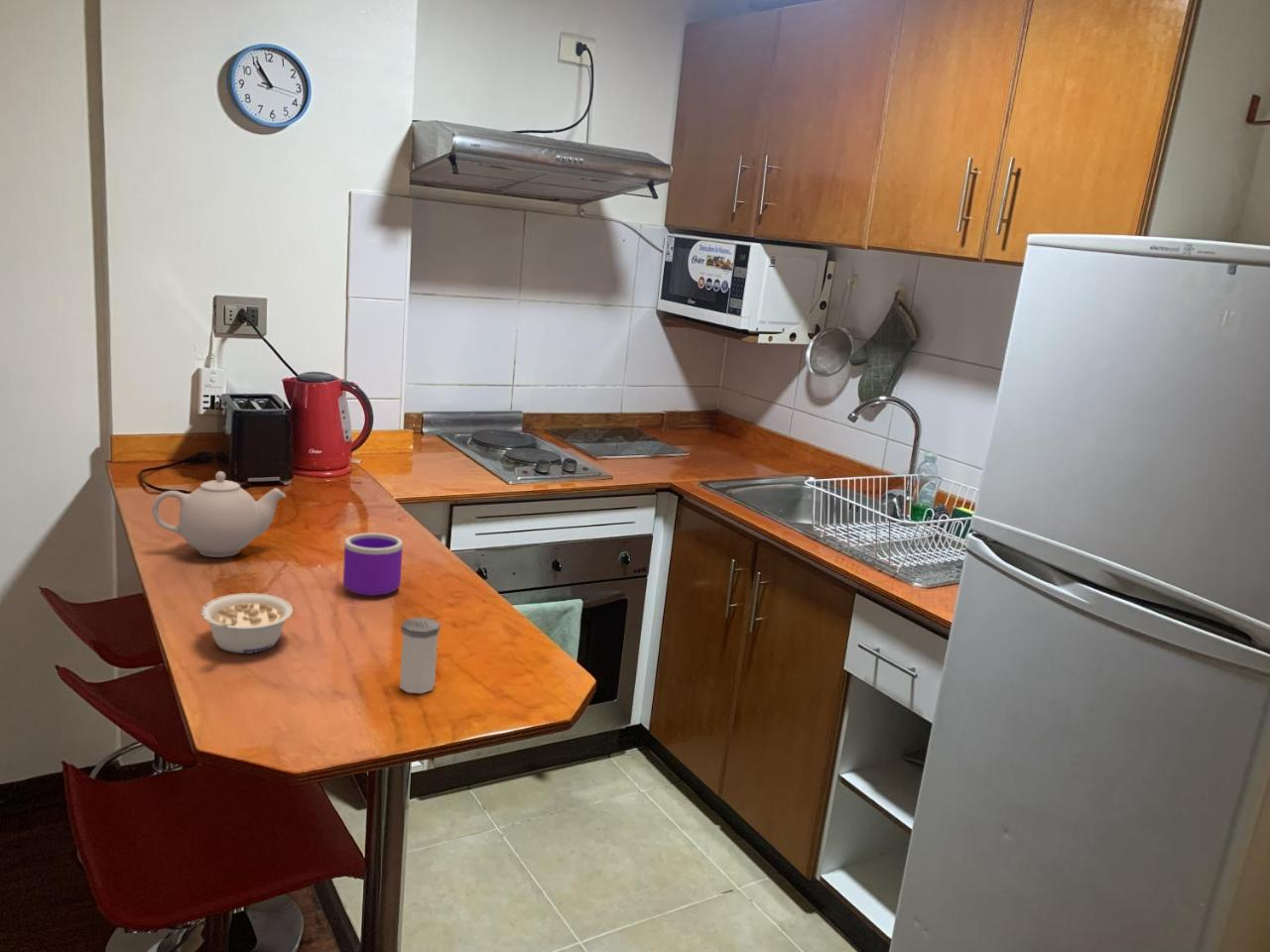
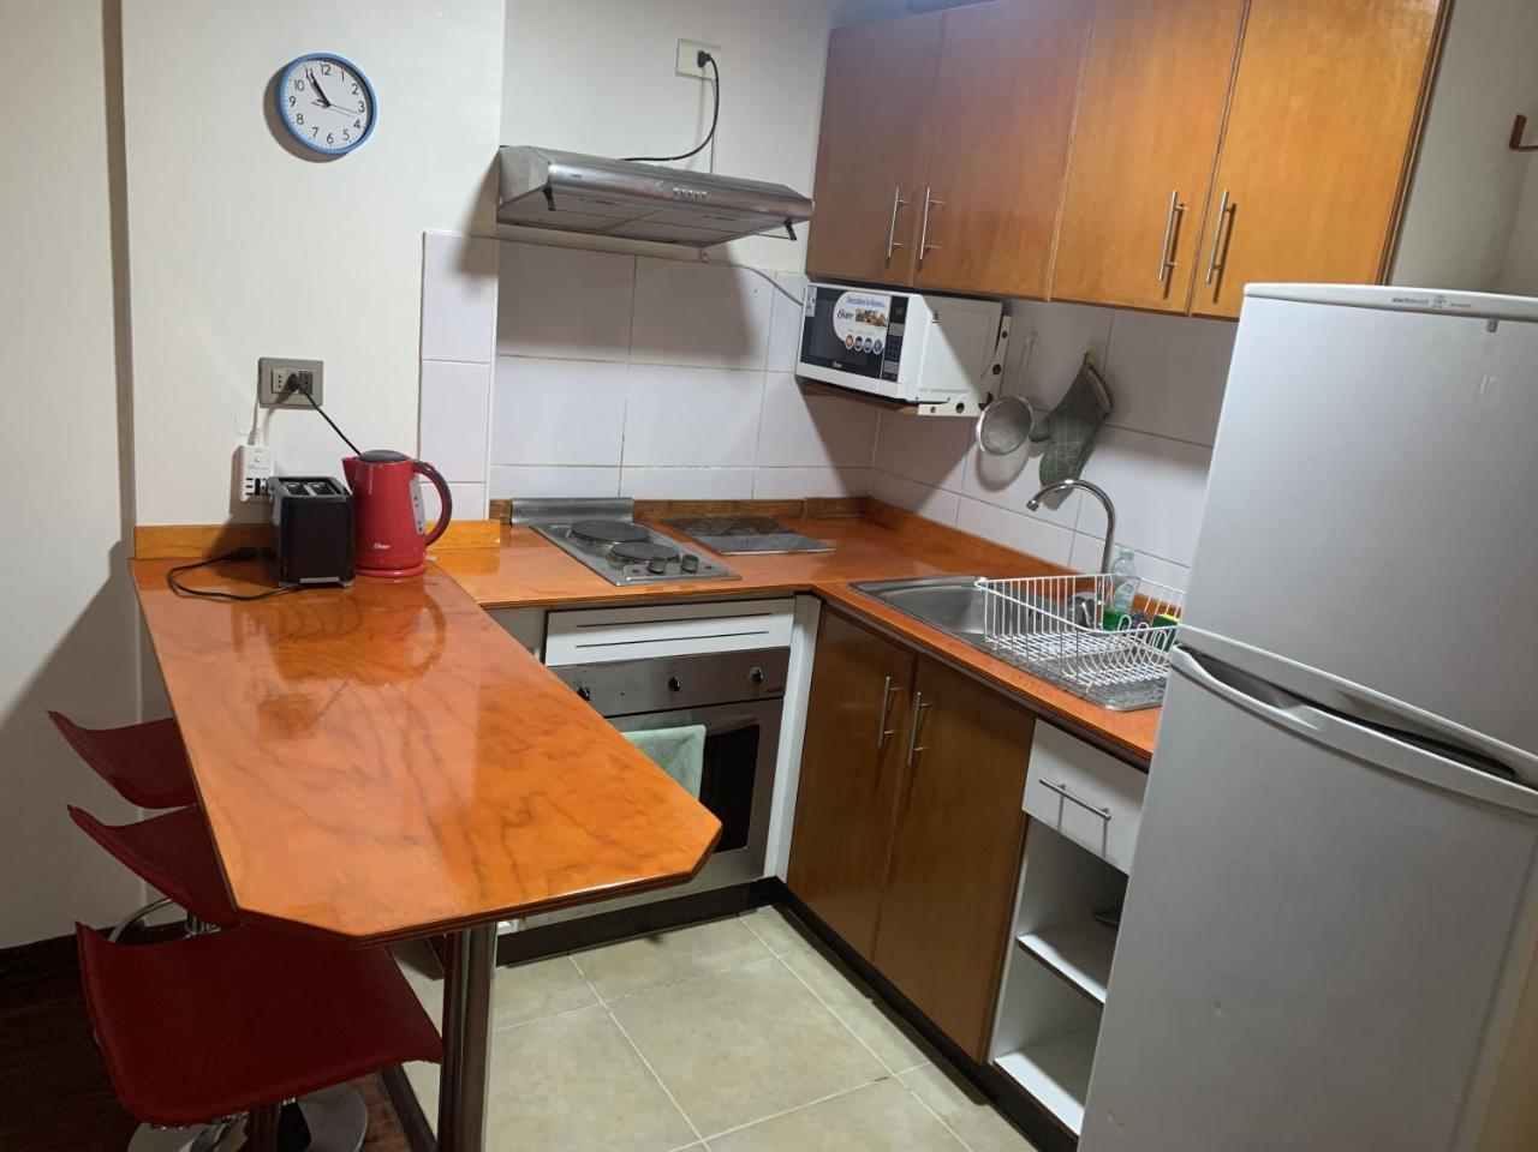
- mug [342,532,404,596]
- legume [200,592,294,654]
- teapot [151,470,287,558]
- salt shaker [399,616,442,694]
